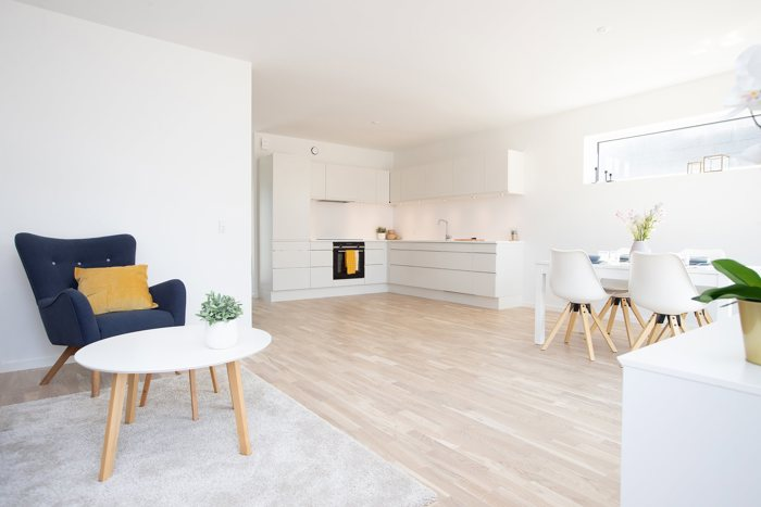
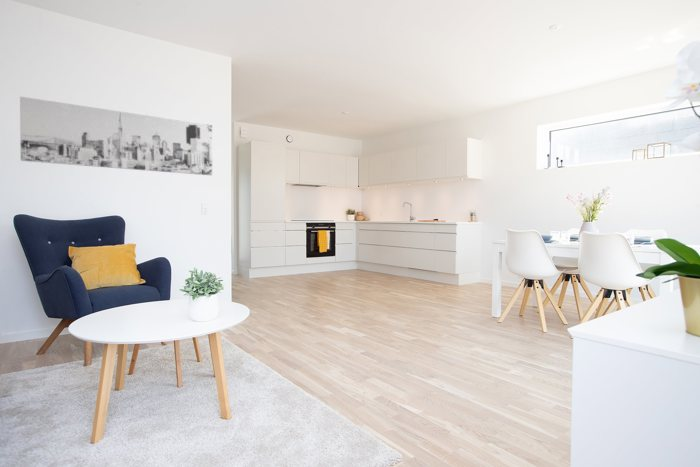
+ wall art [19,95,213,176]
